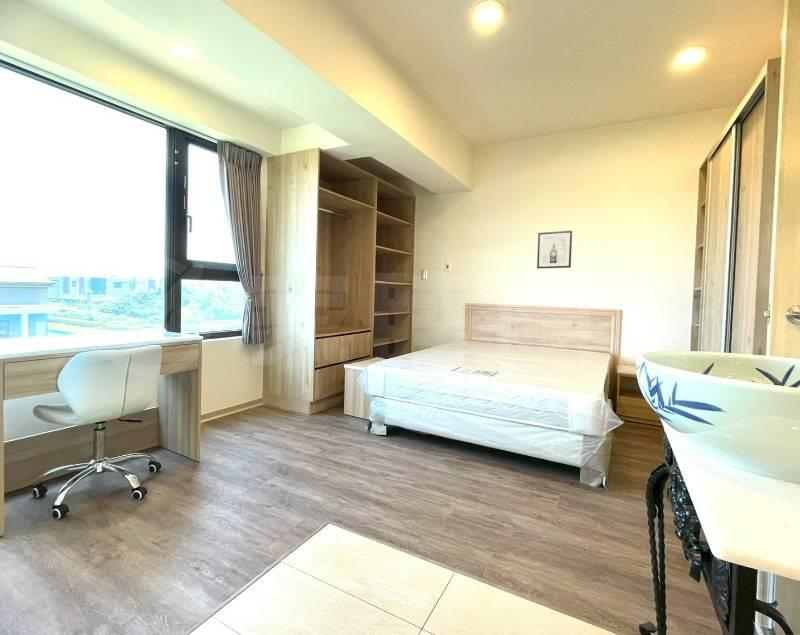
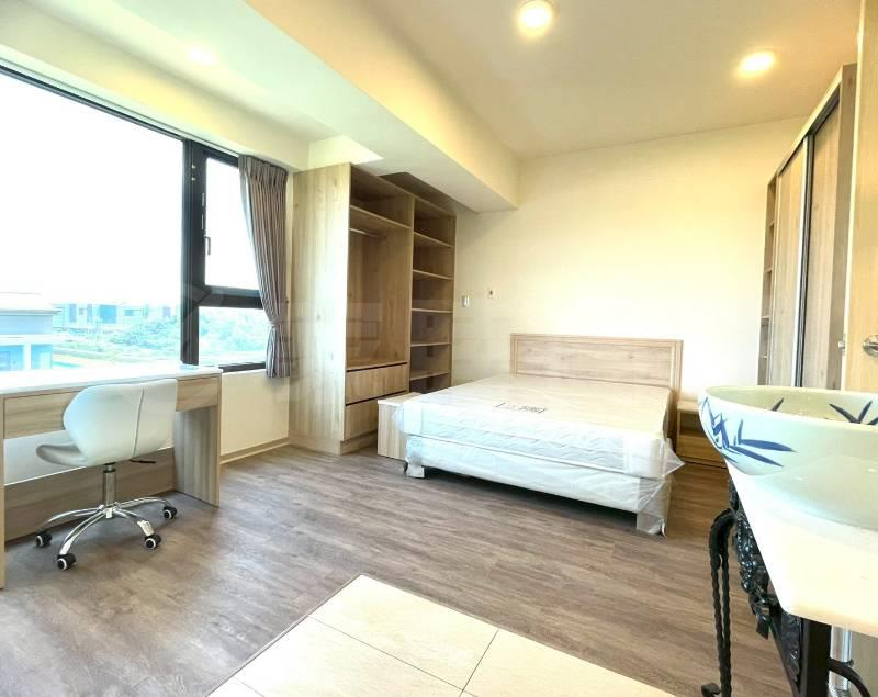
- wall art [536,230,573,269]
